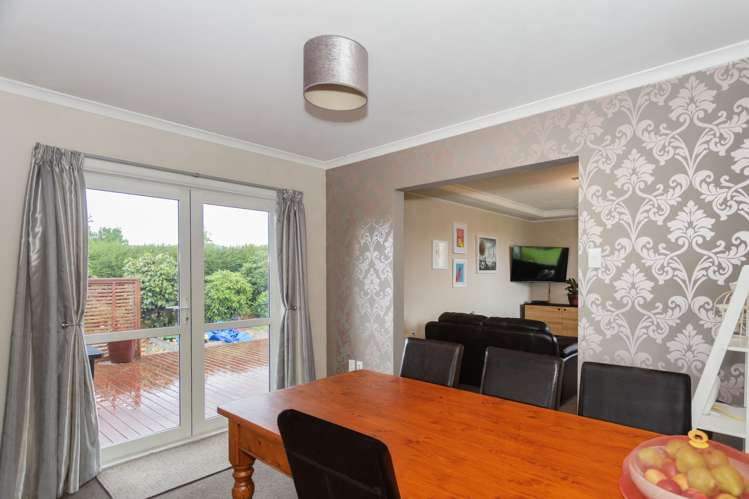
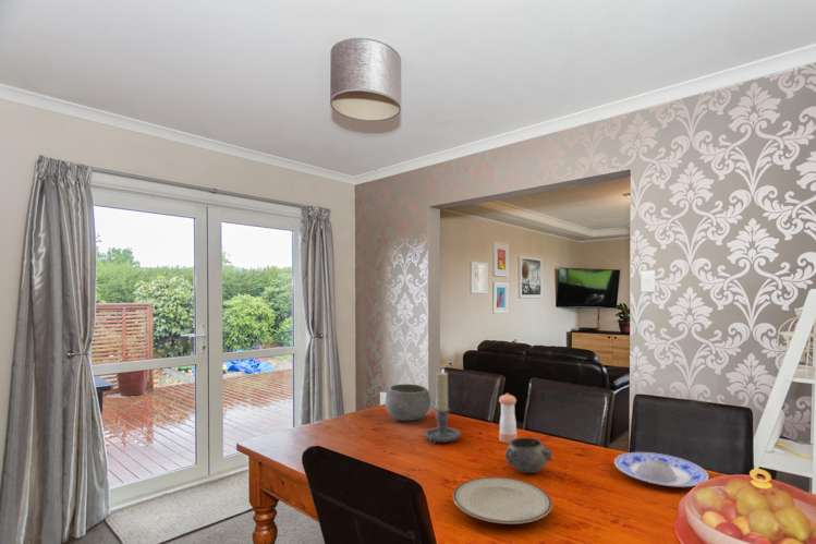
+ decorative bowl [504,436,553,474]
+ bowl [385,383,431,422]
+ plate [452,476,553,525]
+ plate [613,451,709,488]
+ pepper shaker [498,392,519,445]
+ candle holder [424,371,462,446]
